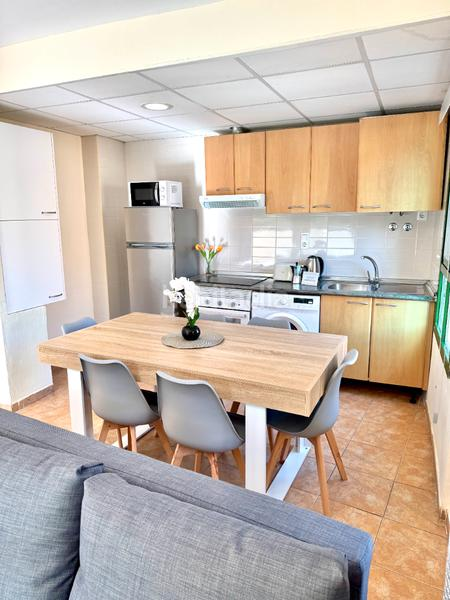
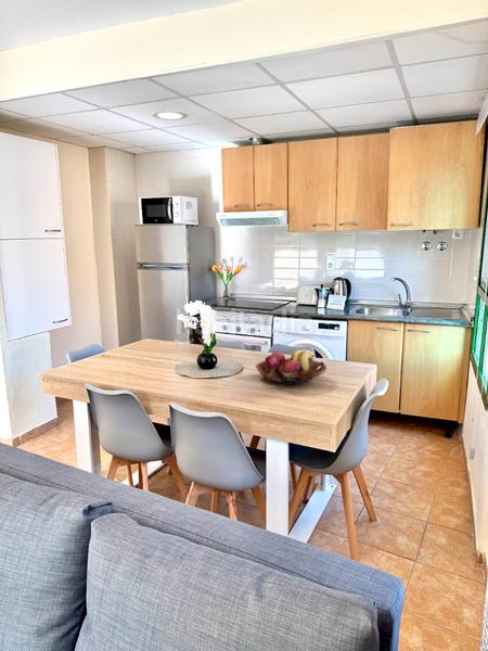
+ fruit basket [255,348,328,385]
